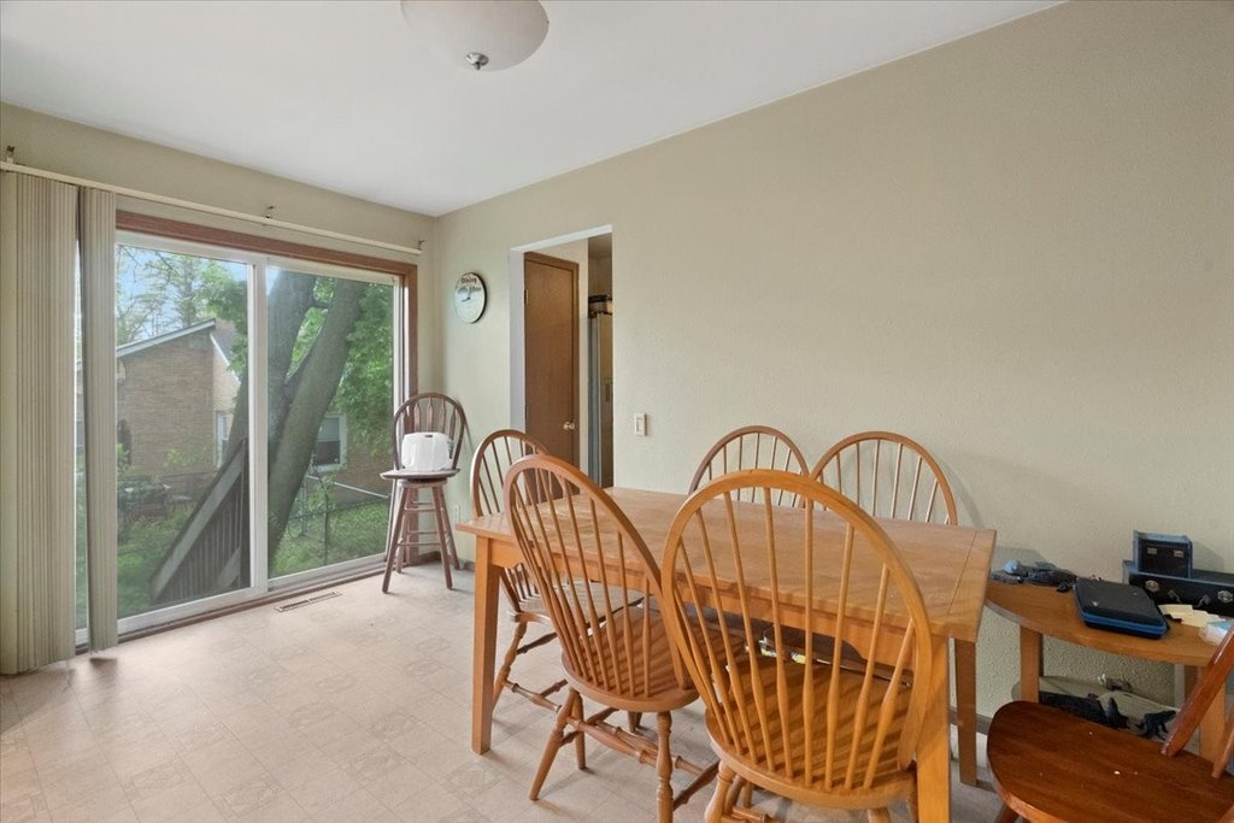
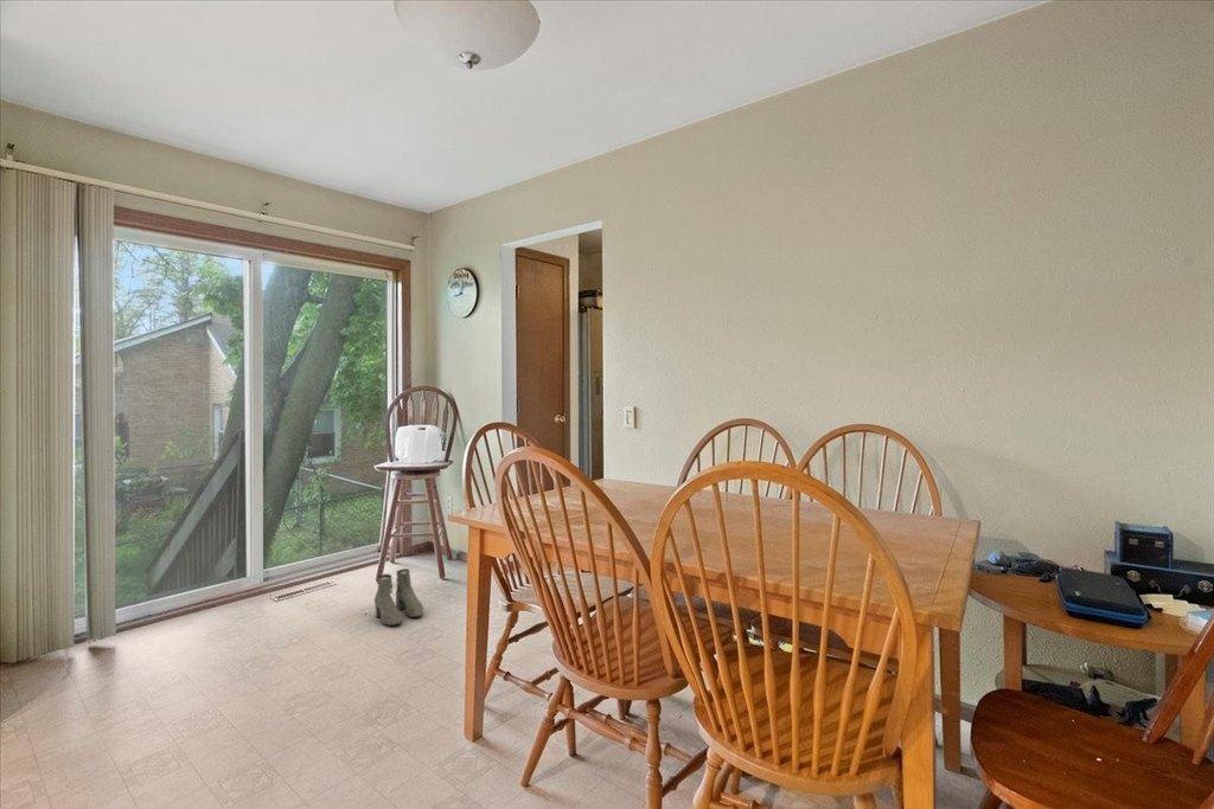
+ boots [373,567,424,627]
